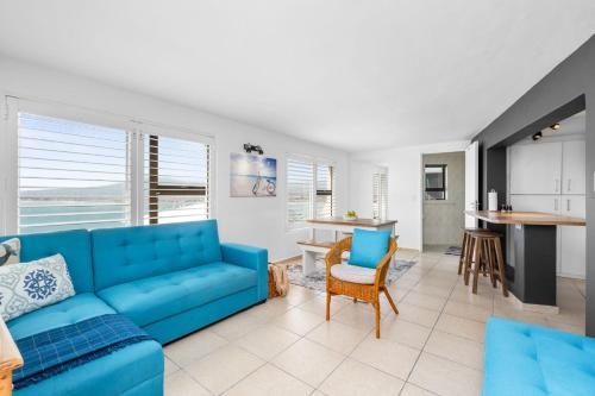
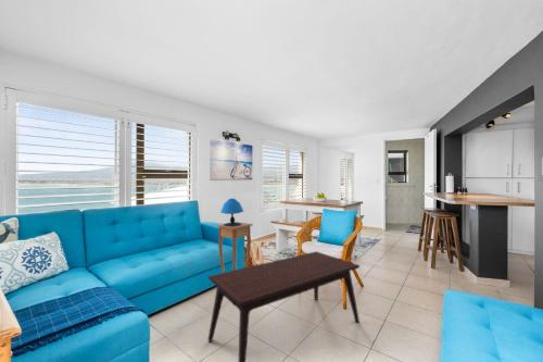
+ side table [215,221,254,273]
+ table lamp [219,198,244,226]
+ coffee table [206,250,361,362]
